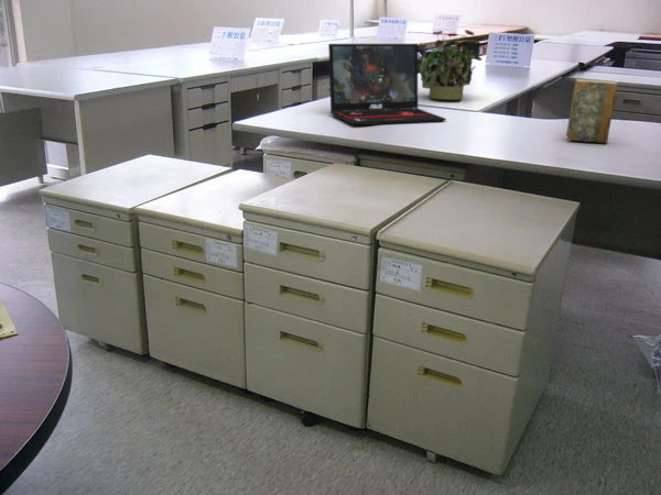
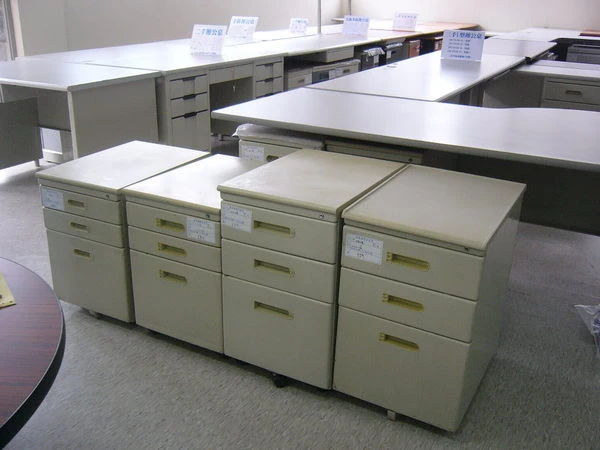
- laptop [327,43,447,127]
- hardback book [565,77,619,144]
- potted plant [418,28,483,101]
